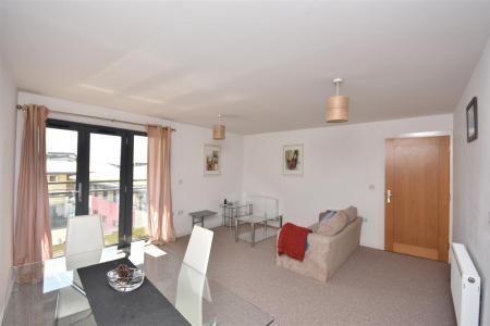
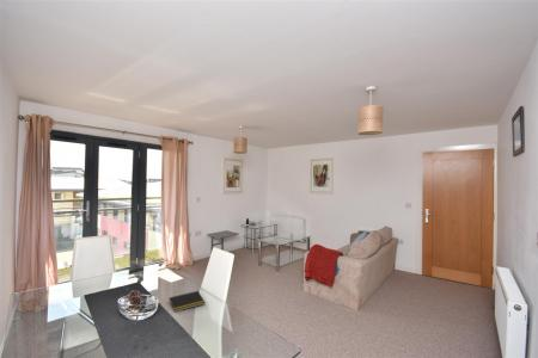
+ notepad [167,290,206,313]
